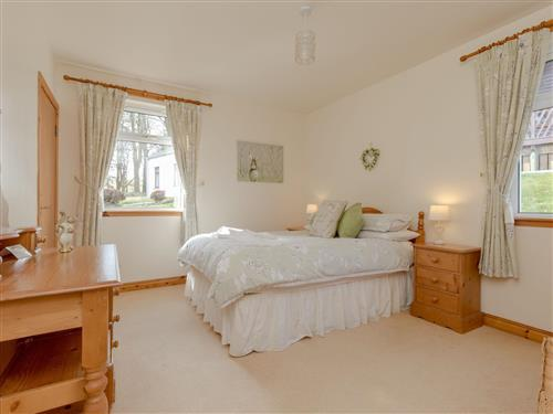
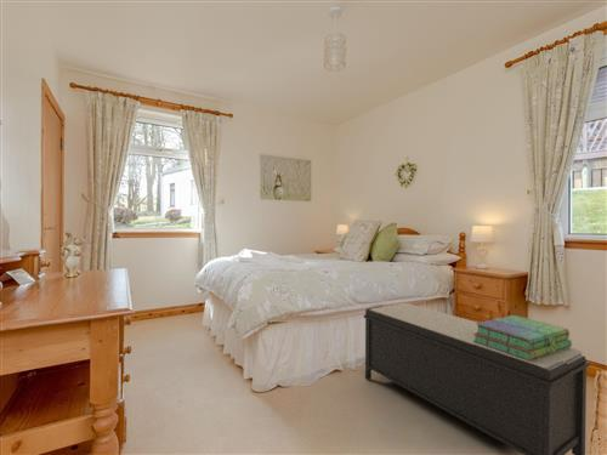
+ bench [363,302,591,455]
+ stack of books [473,314,573,362]
